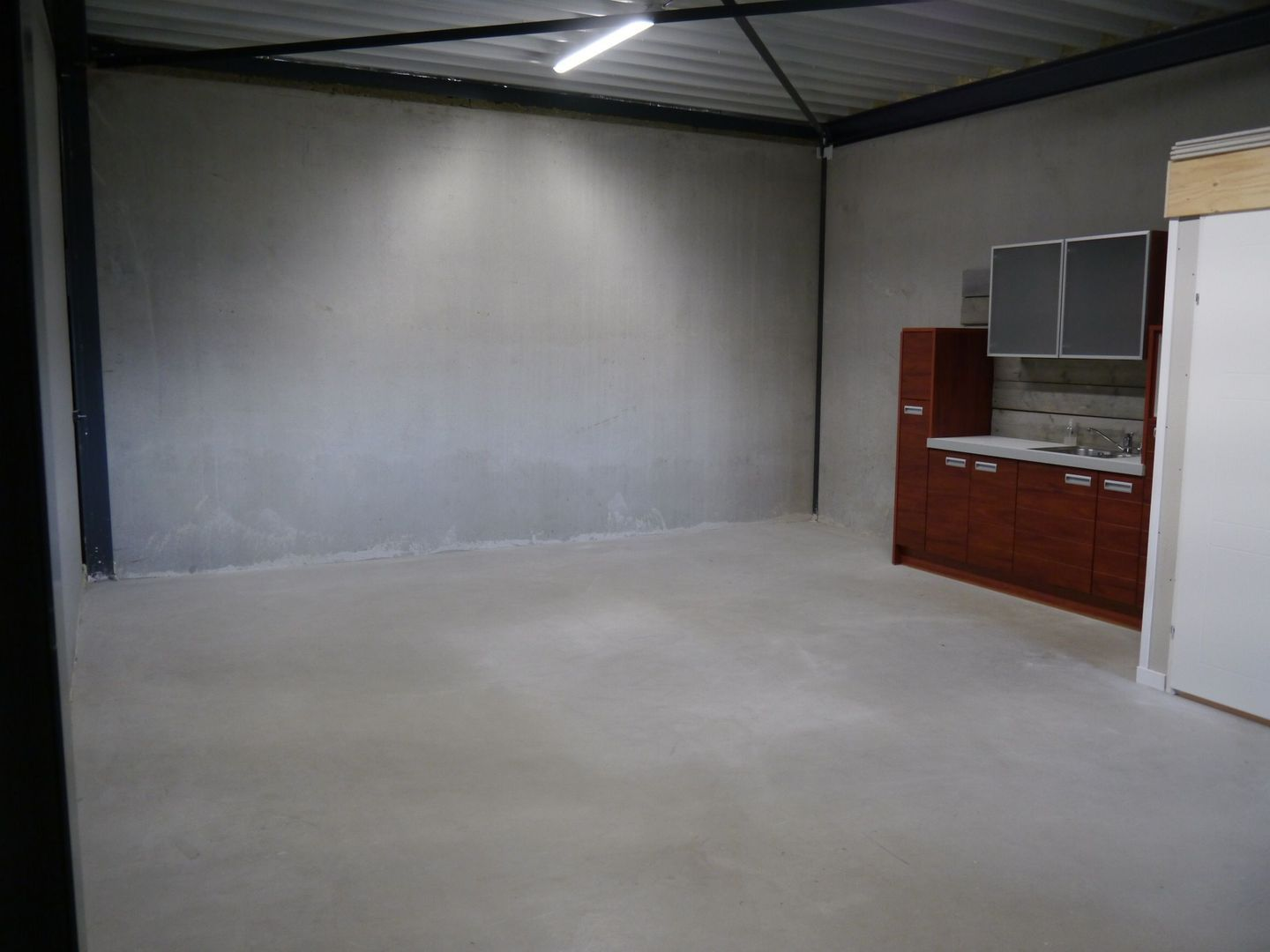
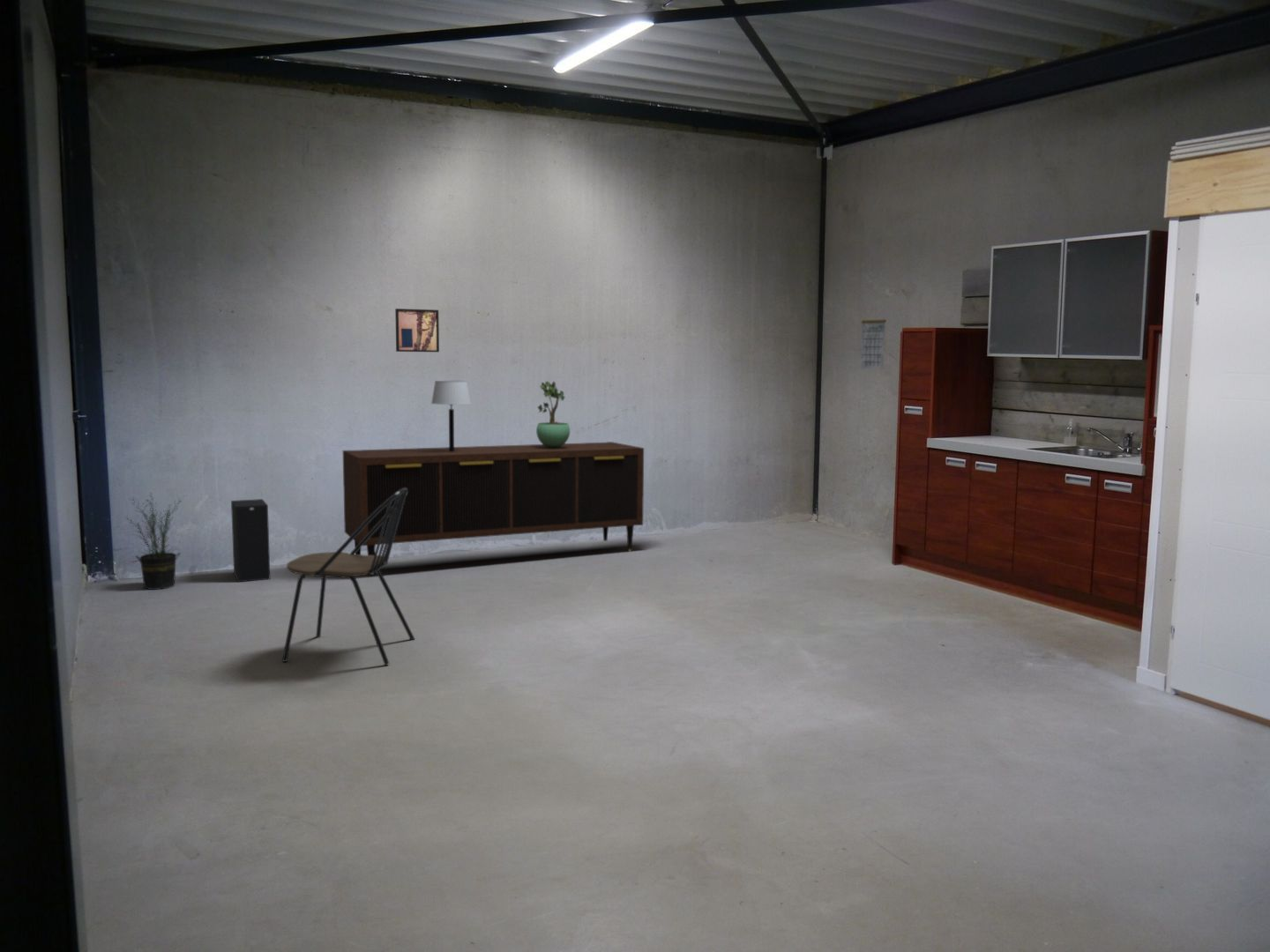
+ wall art [394,308,440,353]
+ potted plant [535,380,571,448]
+ sideboard [342,441,645,576]
+ potted plant [124,493,187,591]
+ speaker [230,498,271,583]
+ table lamp [430,380,472,451]
+ chair [281,488,415,666]
+ calendar [860,308,887,370]
